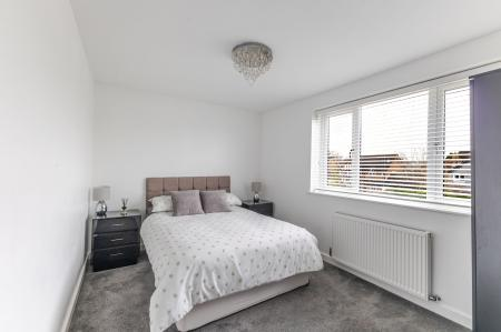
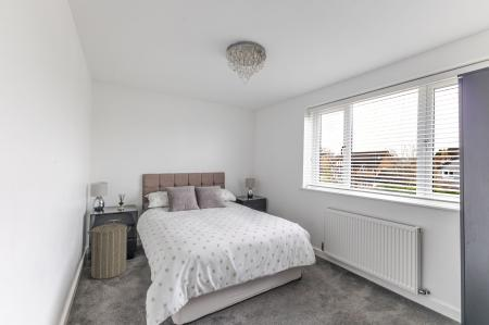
+ laundry hamper [86,220,133,280]
